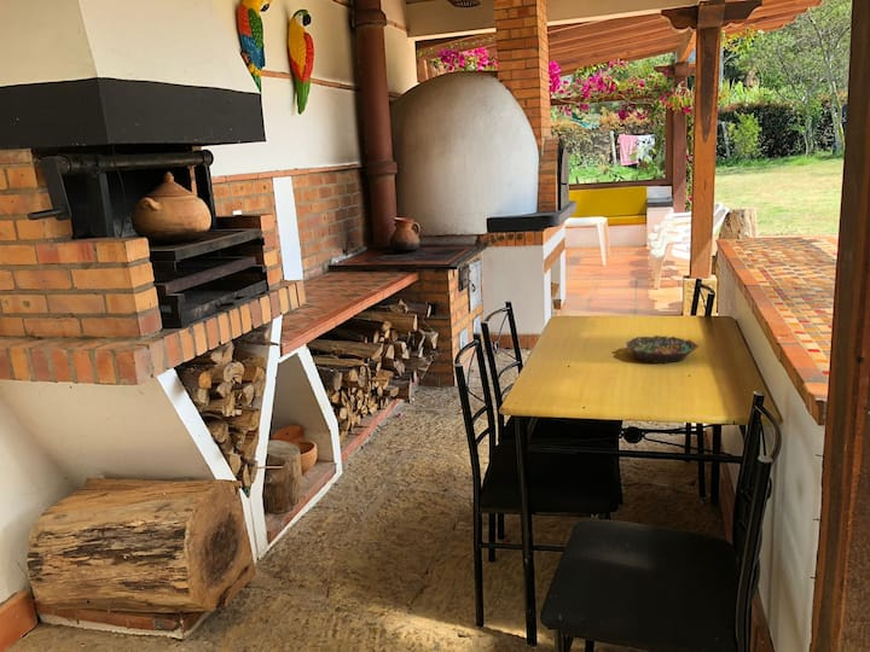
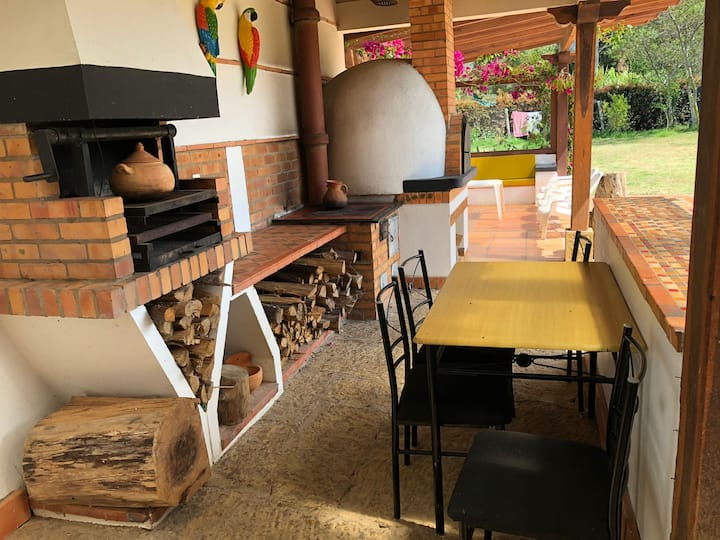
- bowl [625,334,700,365]
